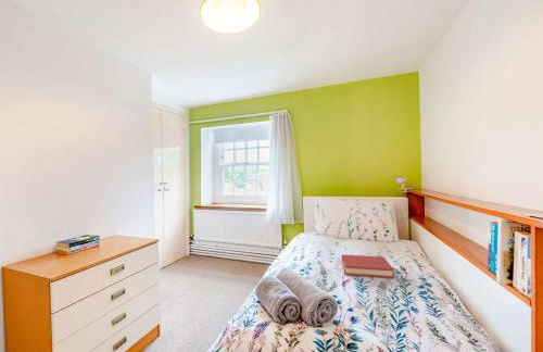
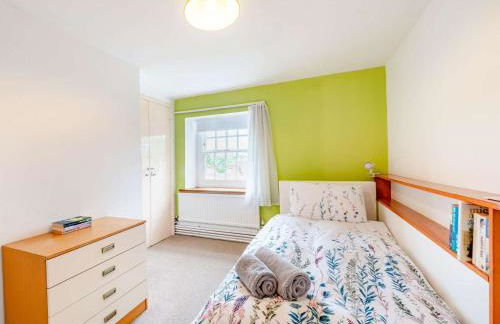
- hardback book [341,253,394,279]
